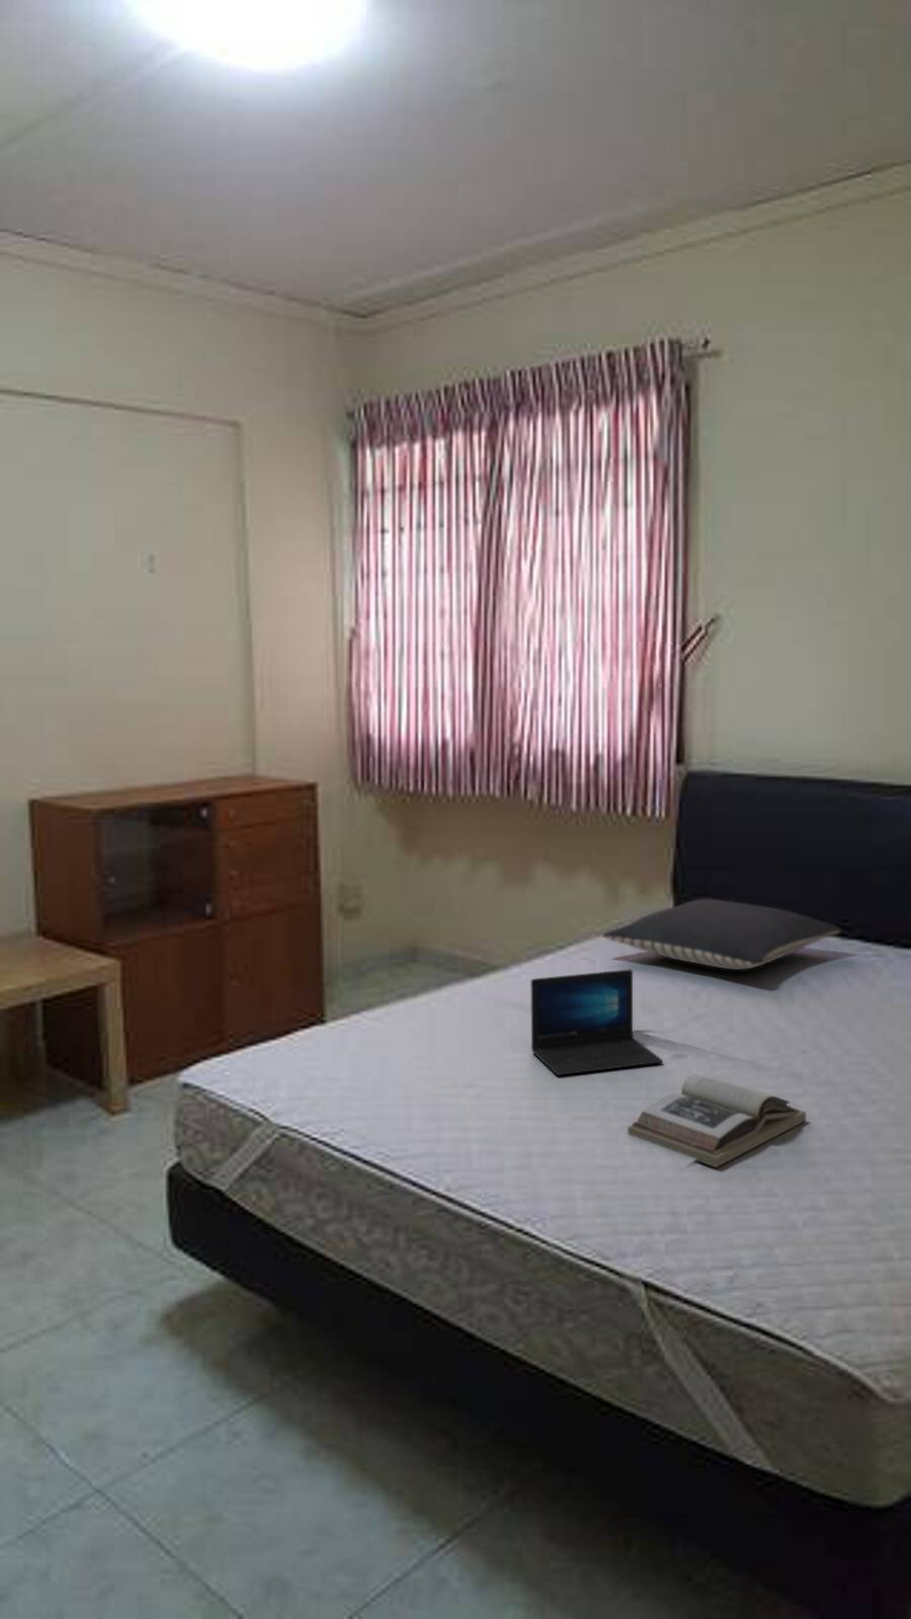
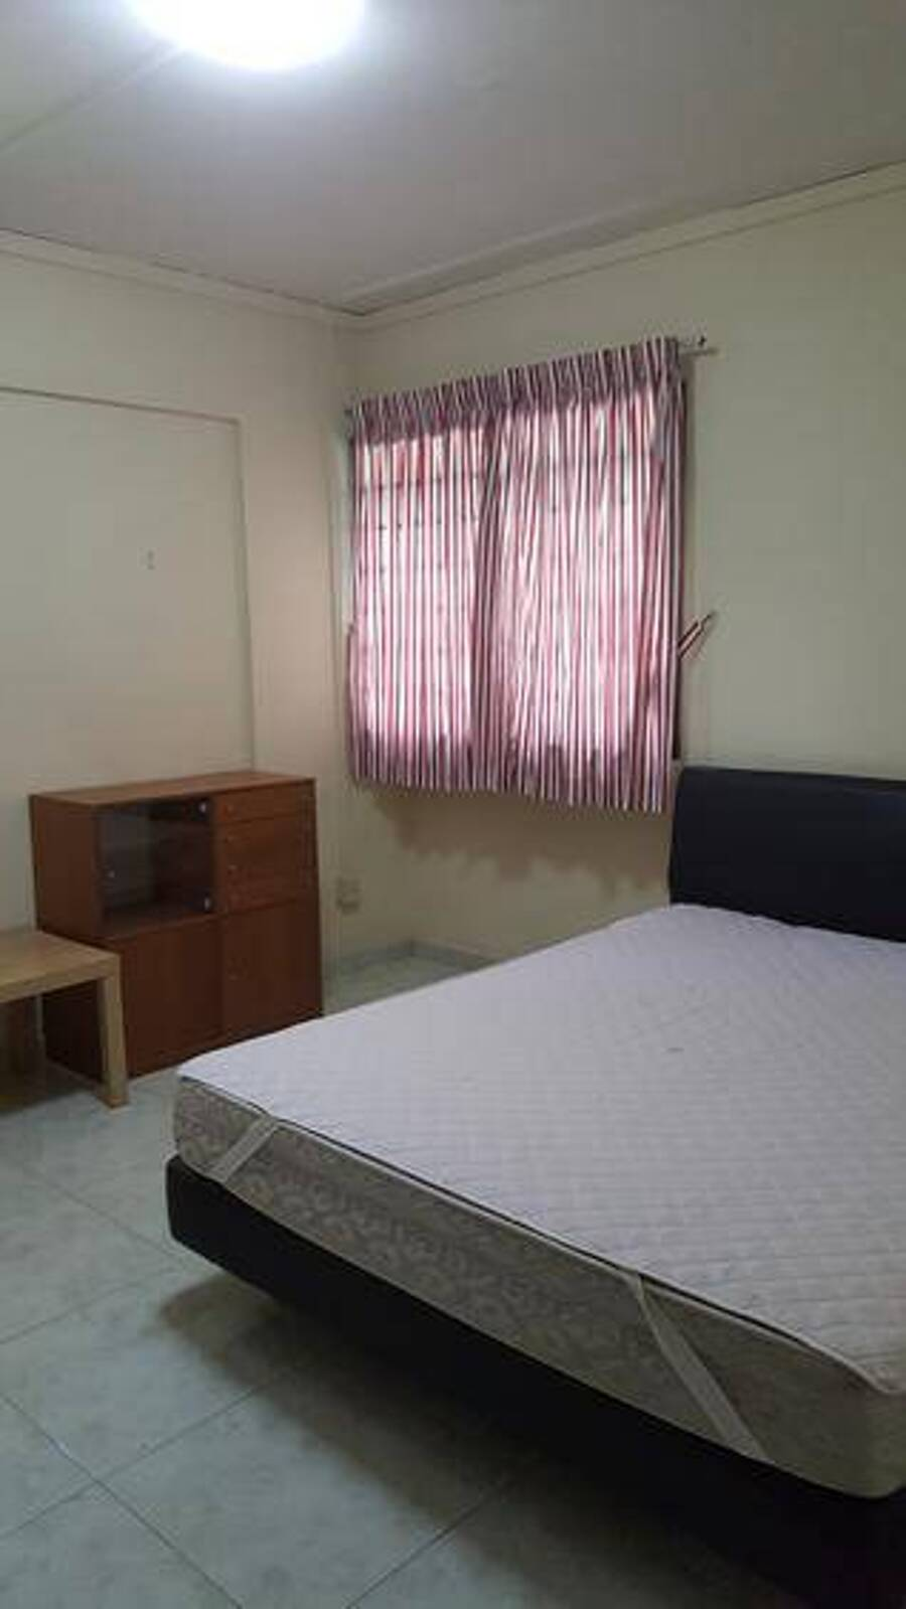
- book [627,1073,807,1169]
- pillow [601,898,841,971]
- laptop [530,969,664,1076]
